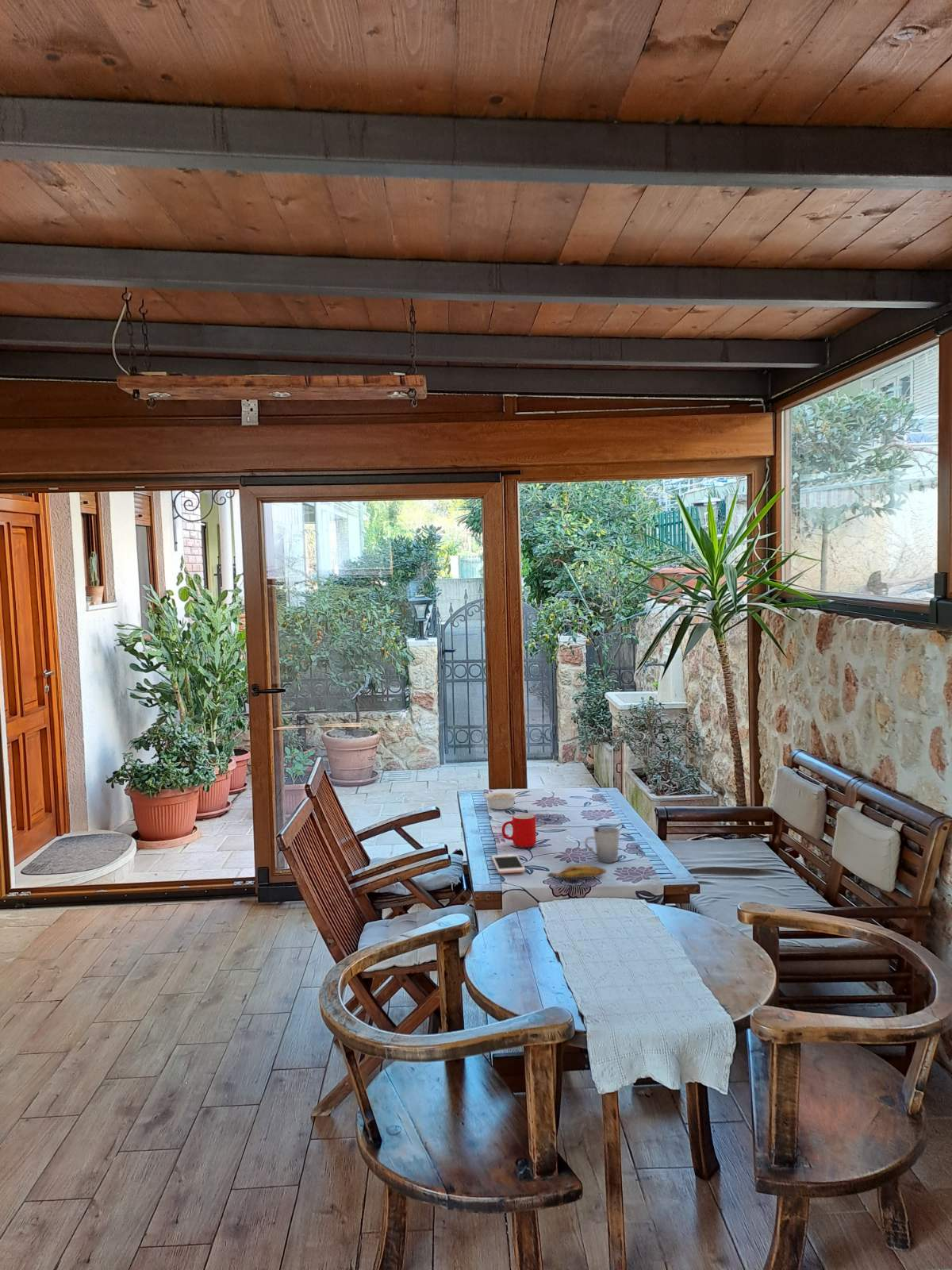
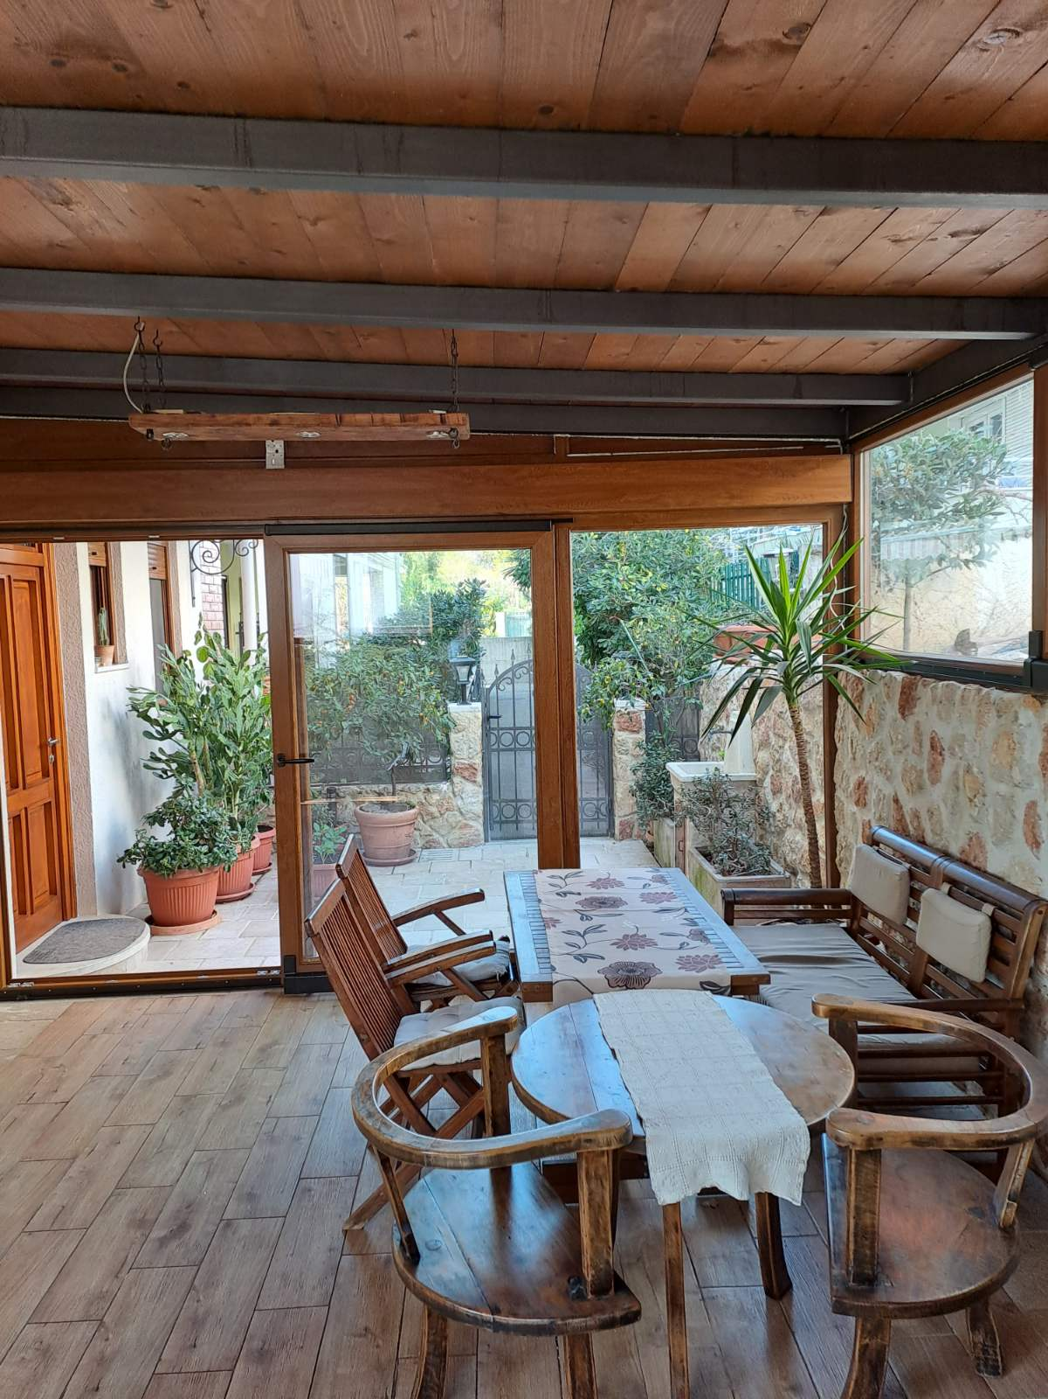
- legume [483,791,520,810]
- cup [501,813,537,849]
- cup [584,826,620,864]
- banana [547,864,607,879]
- cell phone [491,853,526,874]
